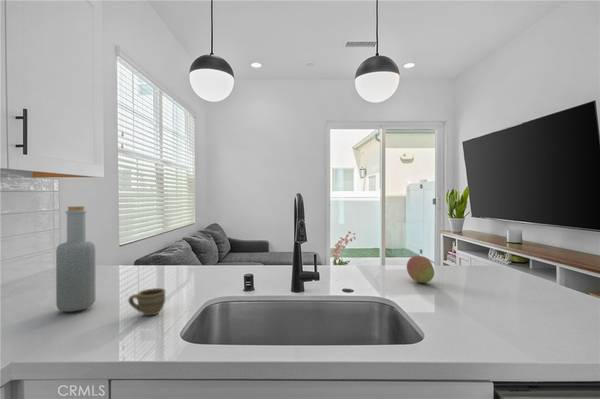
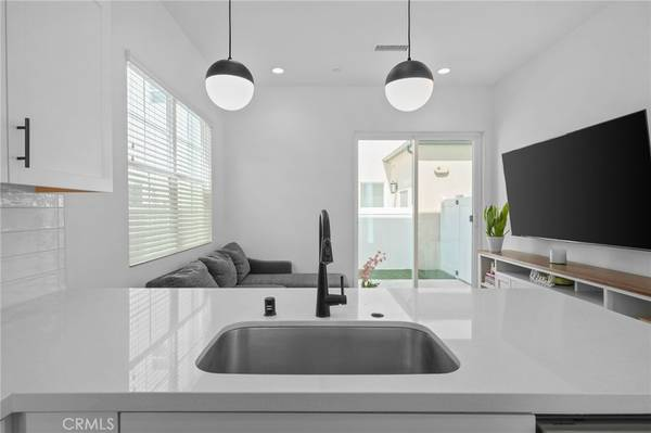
- fruit [406,255,435,284]
- cup [127,287,167,316]
- bottle [55,205,97,313]
